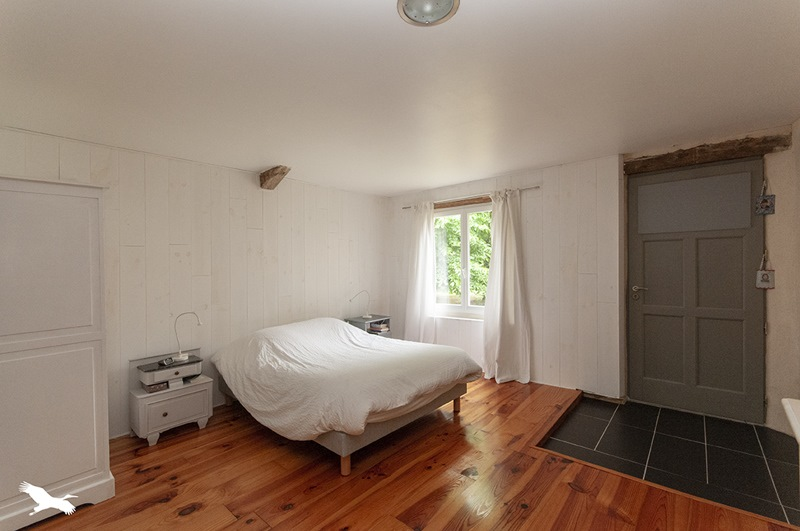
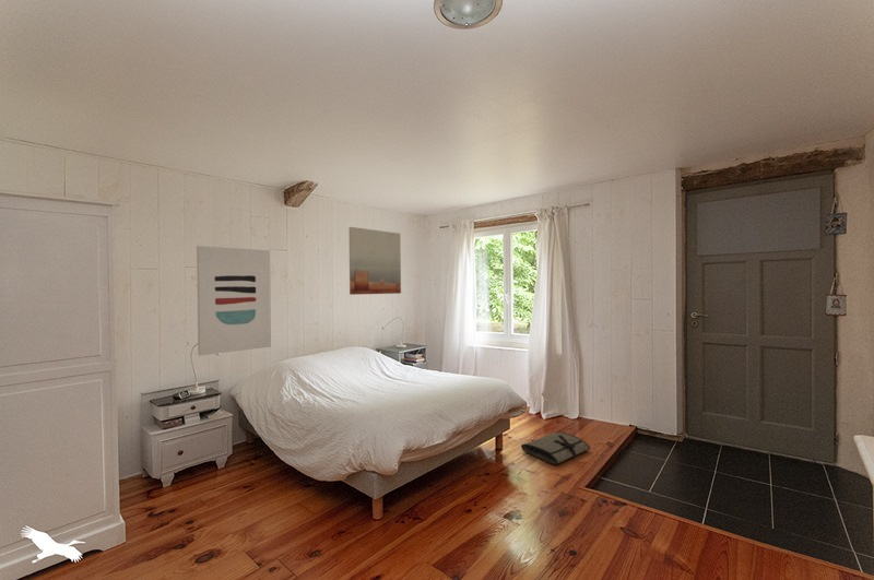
+ wall art [347,226,402,296]
+ wall art [196,245,272,356]
+ tool roll [520,430,591,465]
